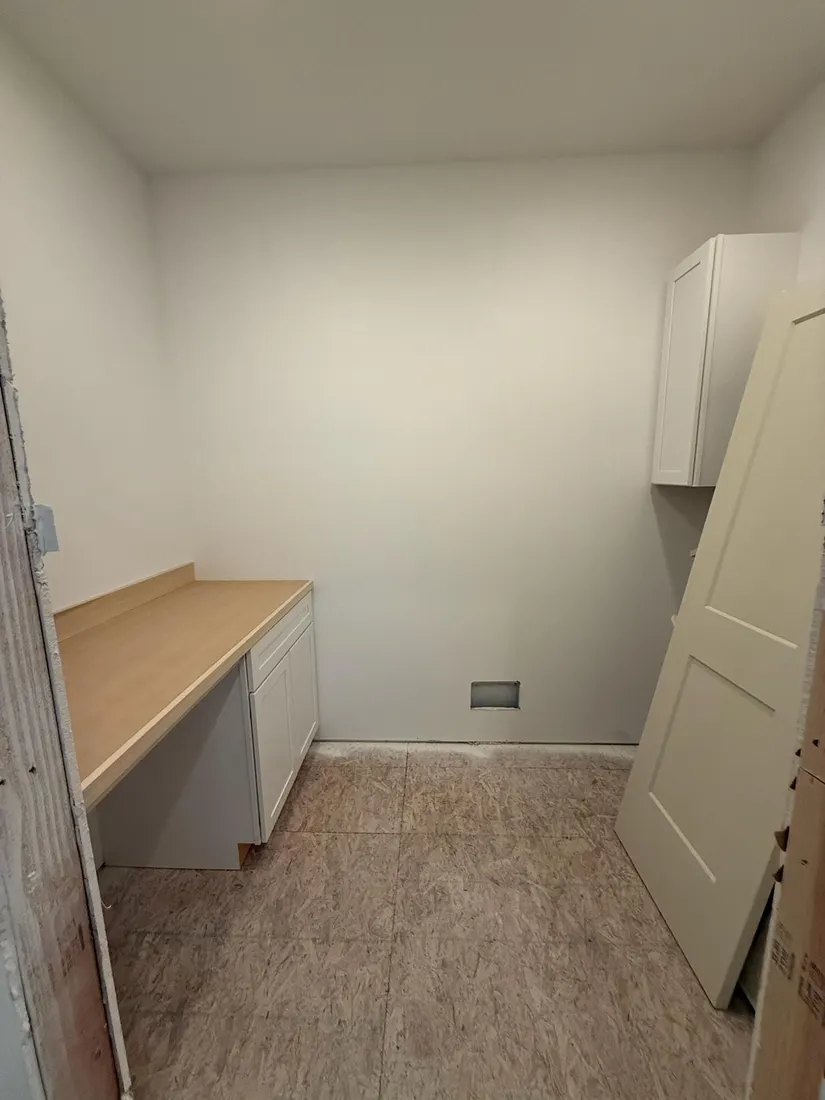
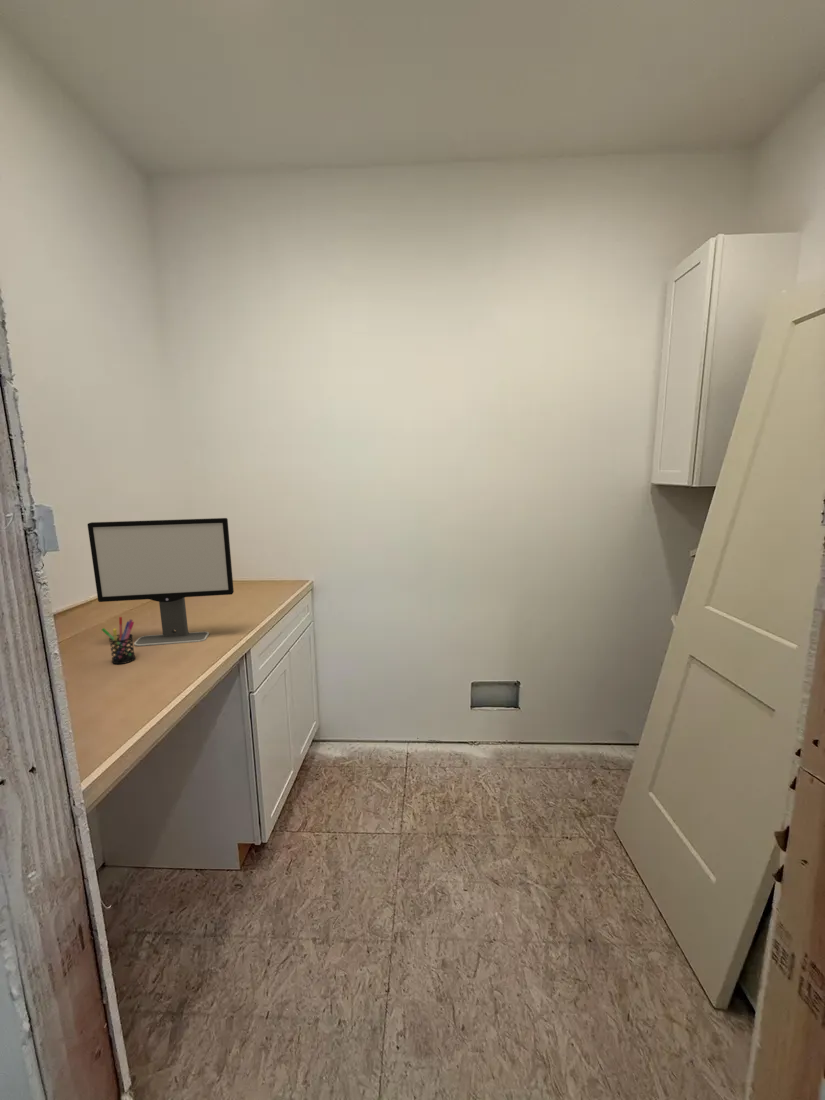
+ computer monitor [87,517,235,647]
+ pen holder [101,616,136,665]
